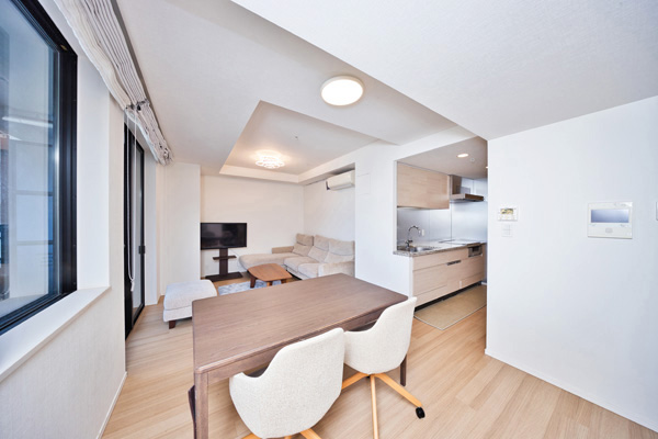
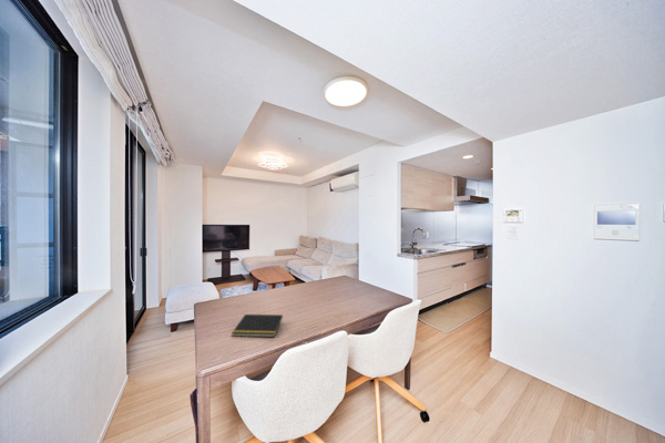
+ notepad [231,313,284,338]
